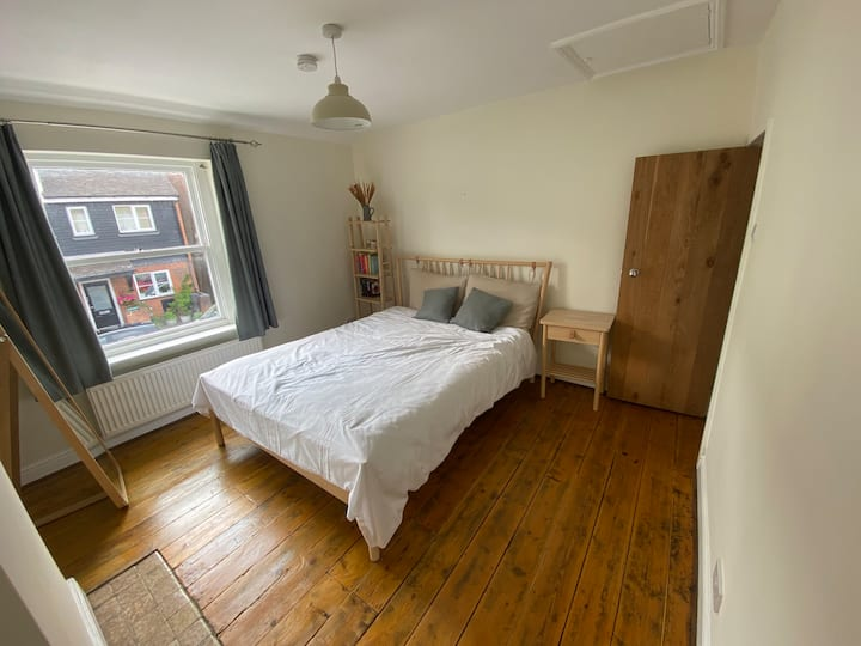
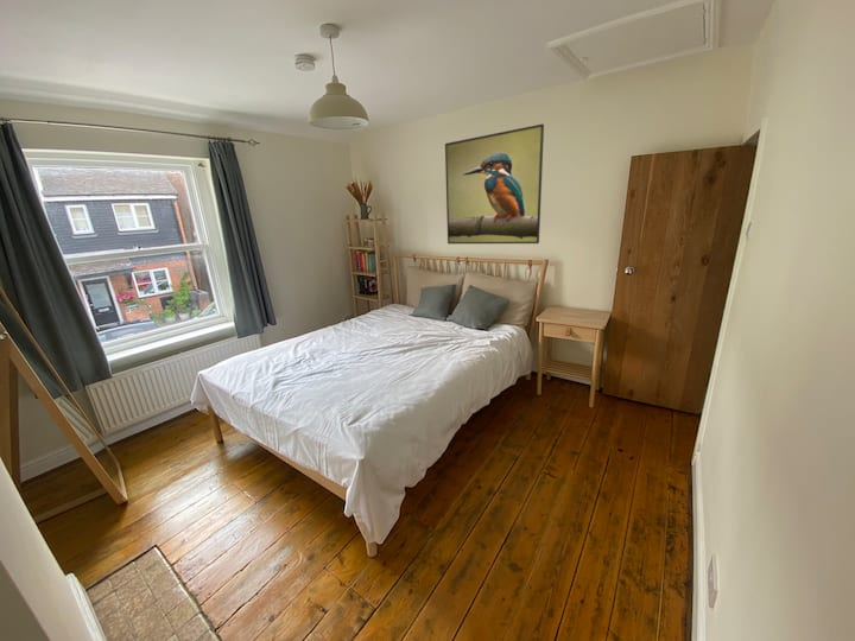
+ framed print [444,123,545,245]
